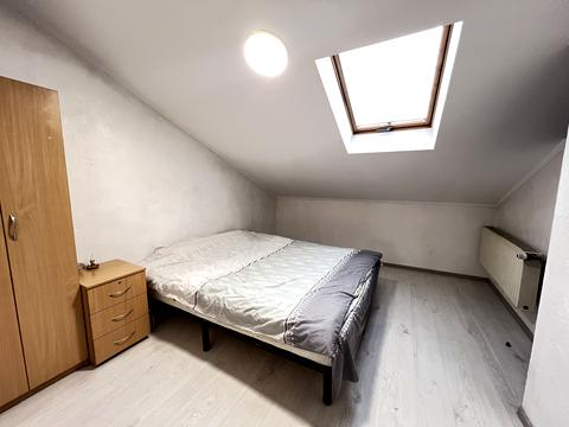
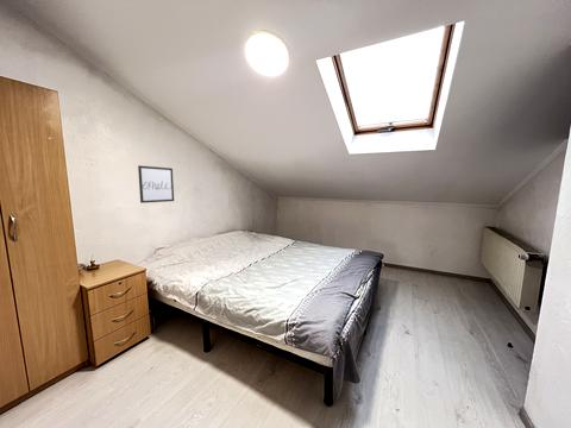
+ wall art [137,164,175,204]
